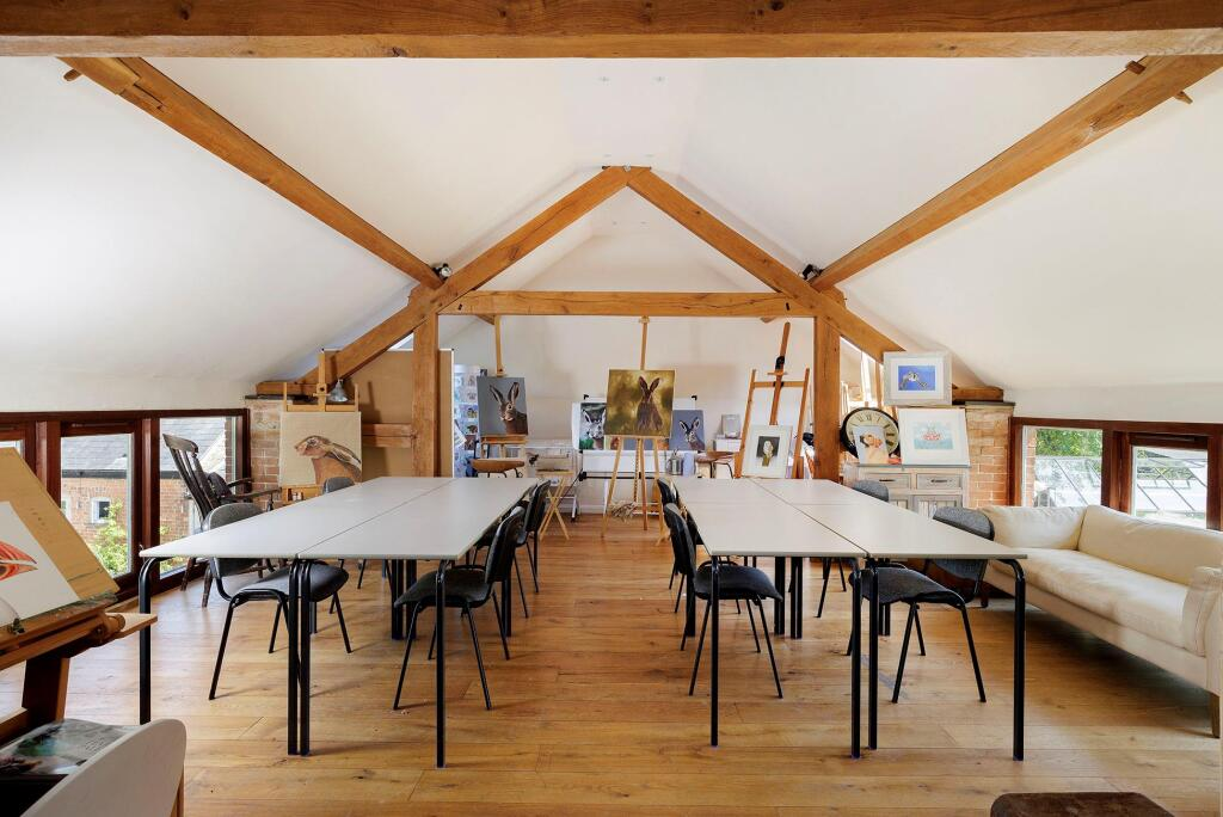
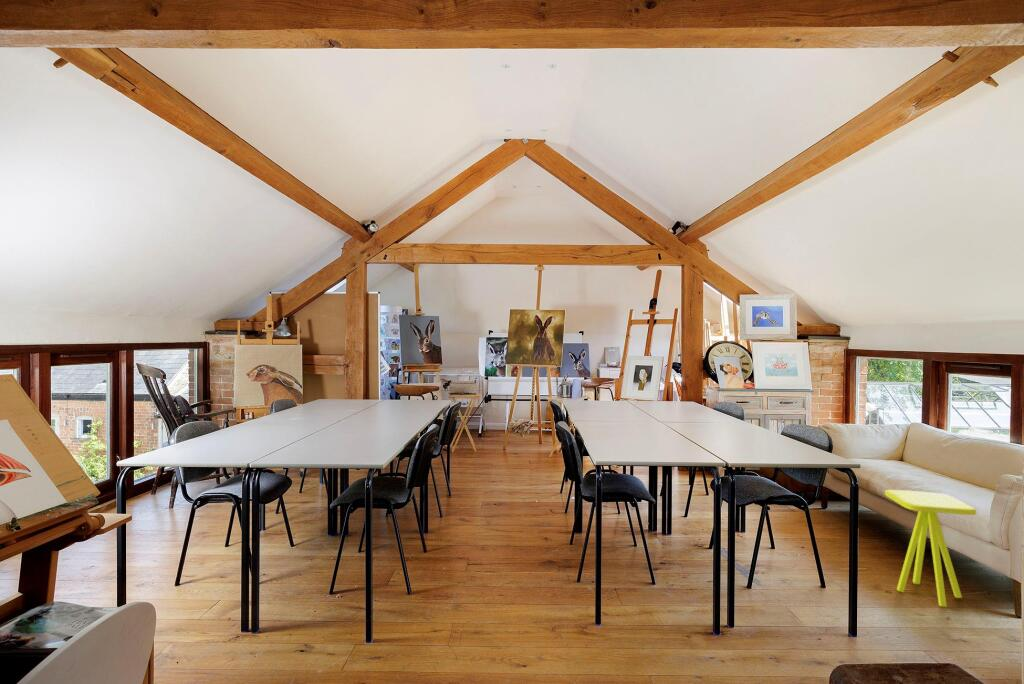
+ side table [884,489,977,608]
